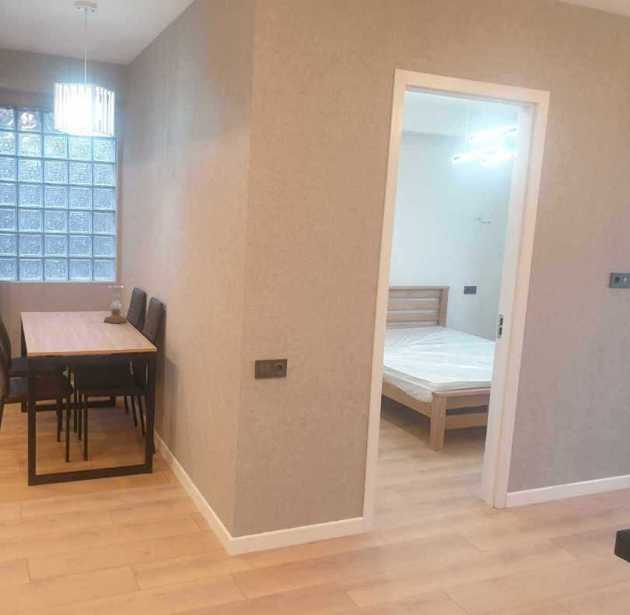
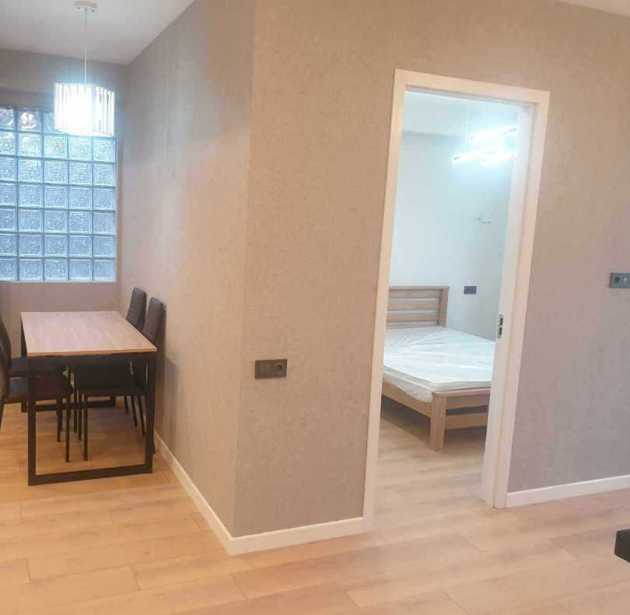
- candle holder [103,285,128,325]
